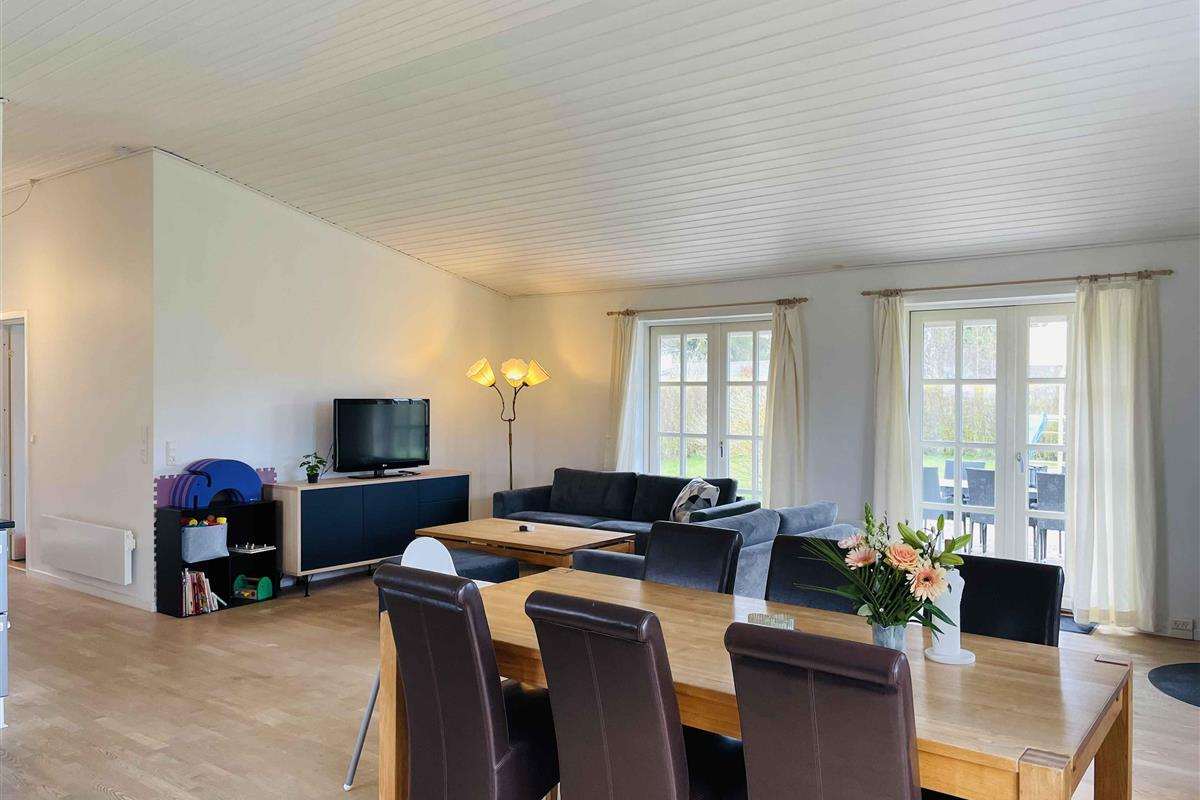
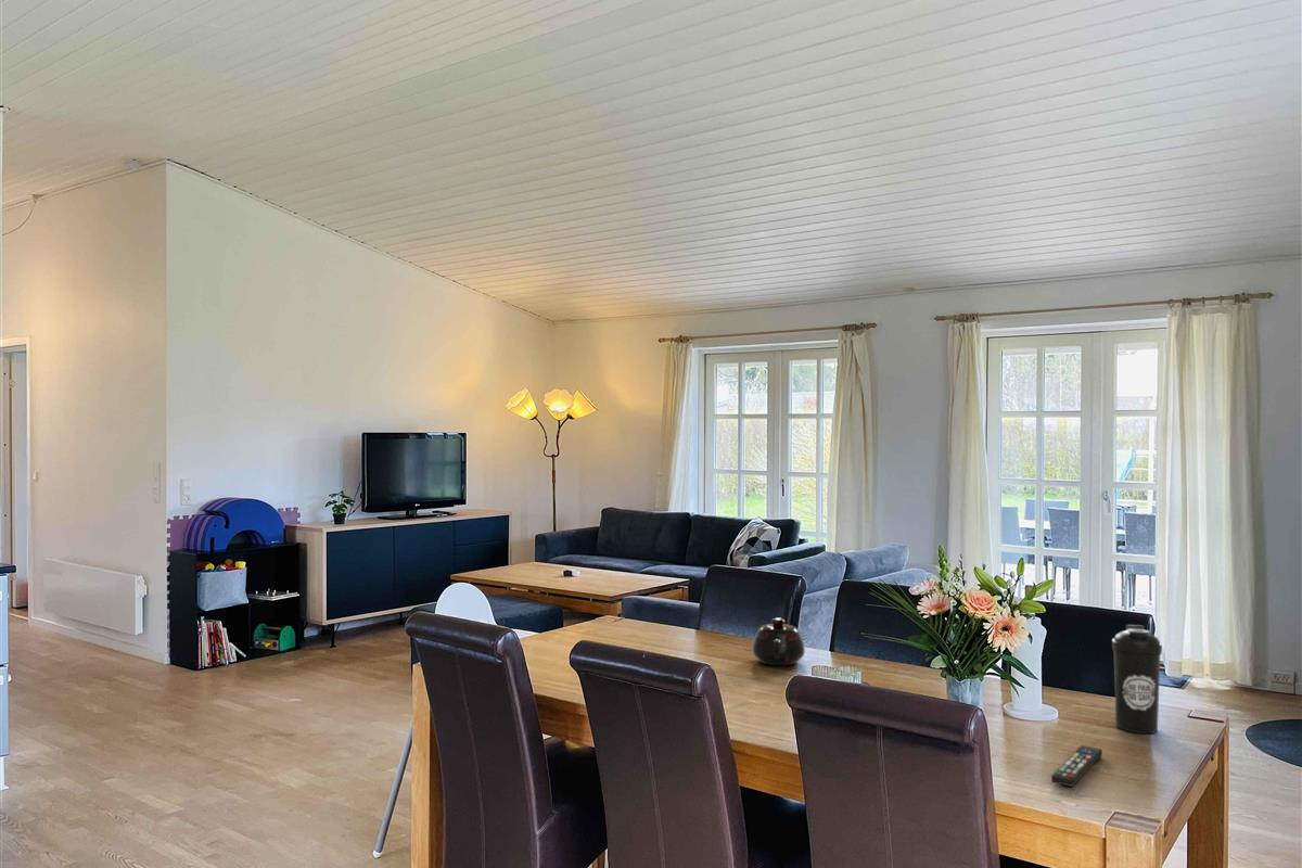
+ remote control [1050,744,1103,788]
+ teapot [751,617,806,666]
+ water bottle [1111,624,1163,735]
